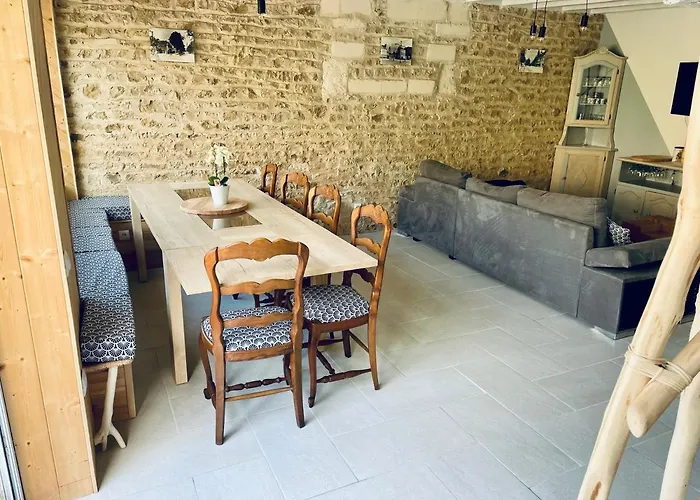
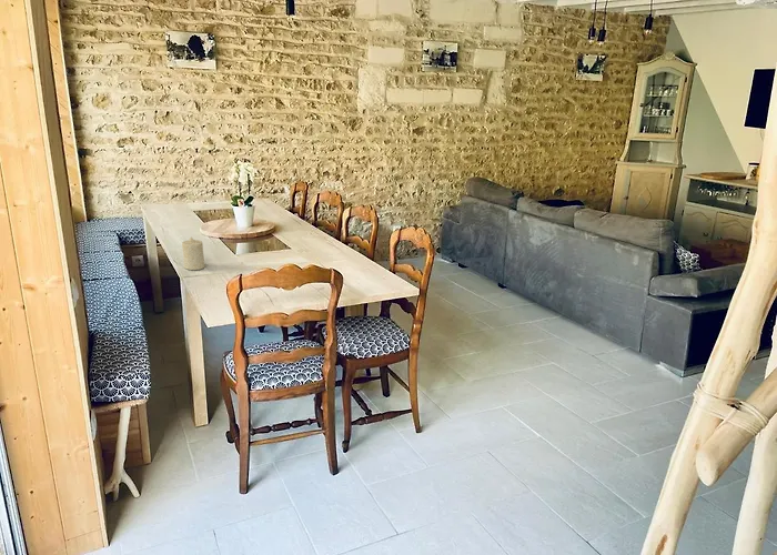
+ candle [181,236,206,271]
